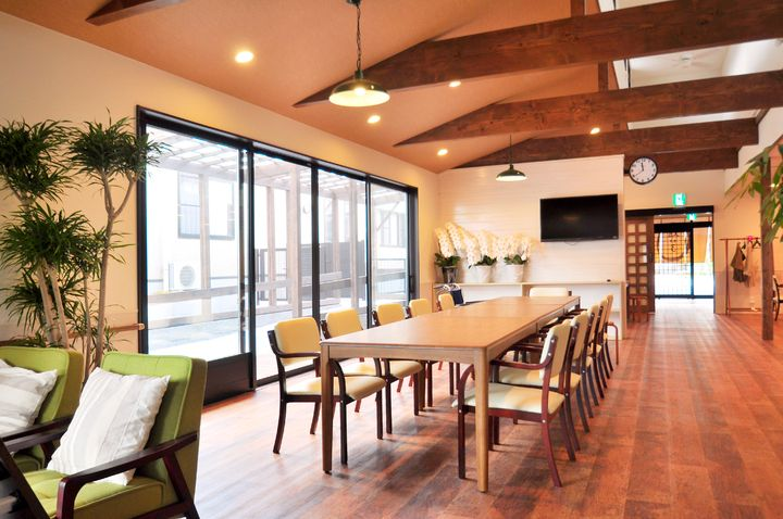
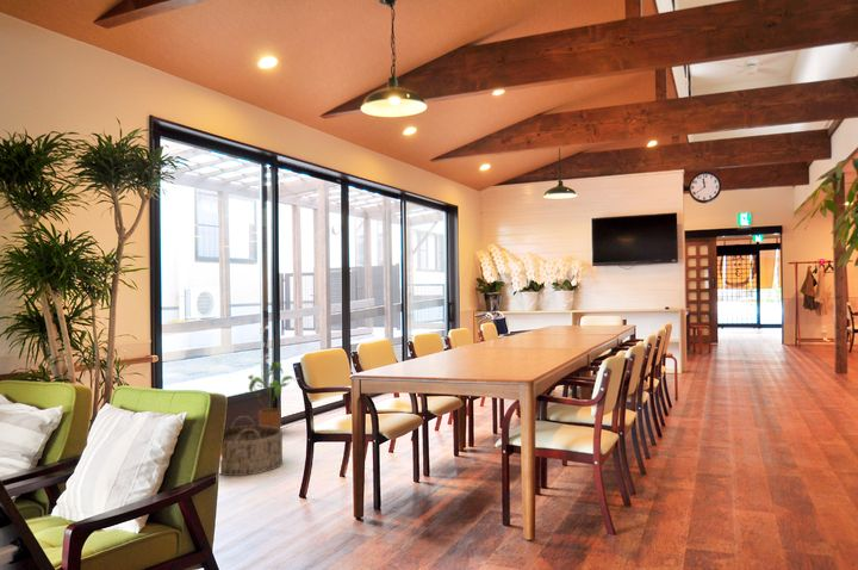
+ basket [218,415,284,477]
+ house plant [247,361,294,429]
